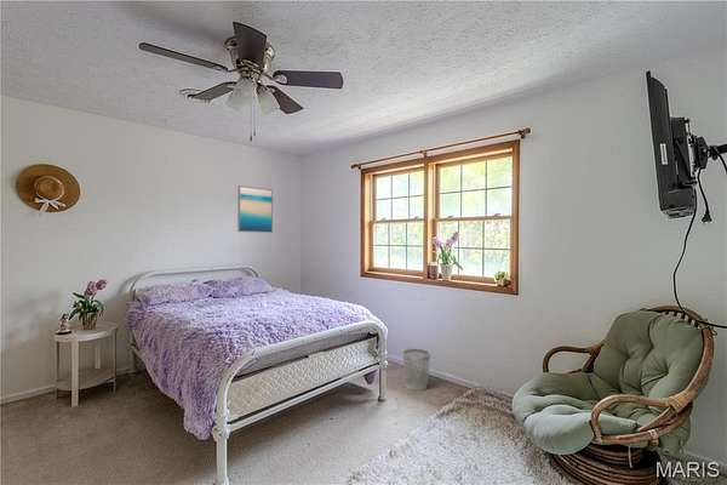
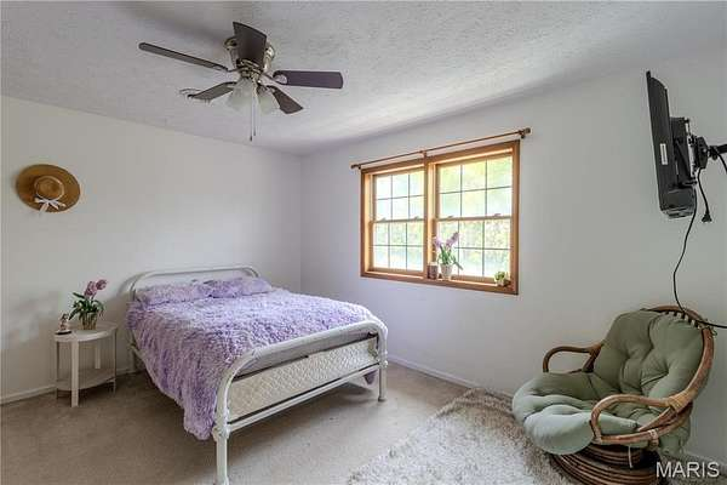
- wastebasket [402,348,431,392]
- wall art [236,184,274,234]
